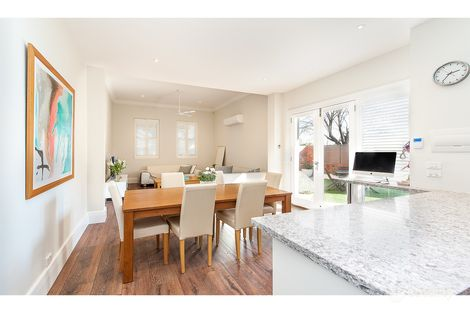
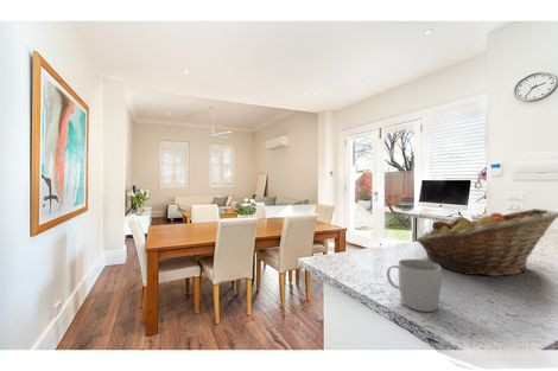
+ mug [386,258,443,313]
+ fruit basket [414,207,558,277]
